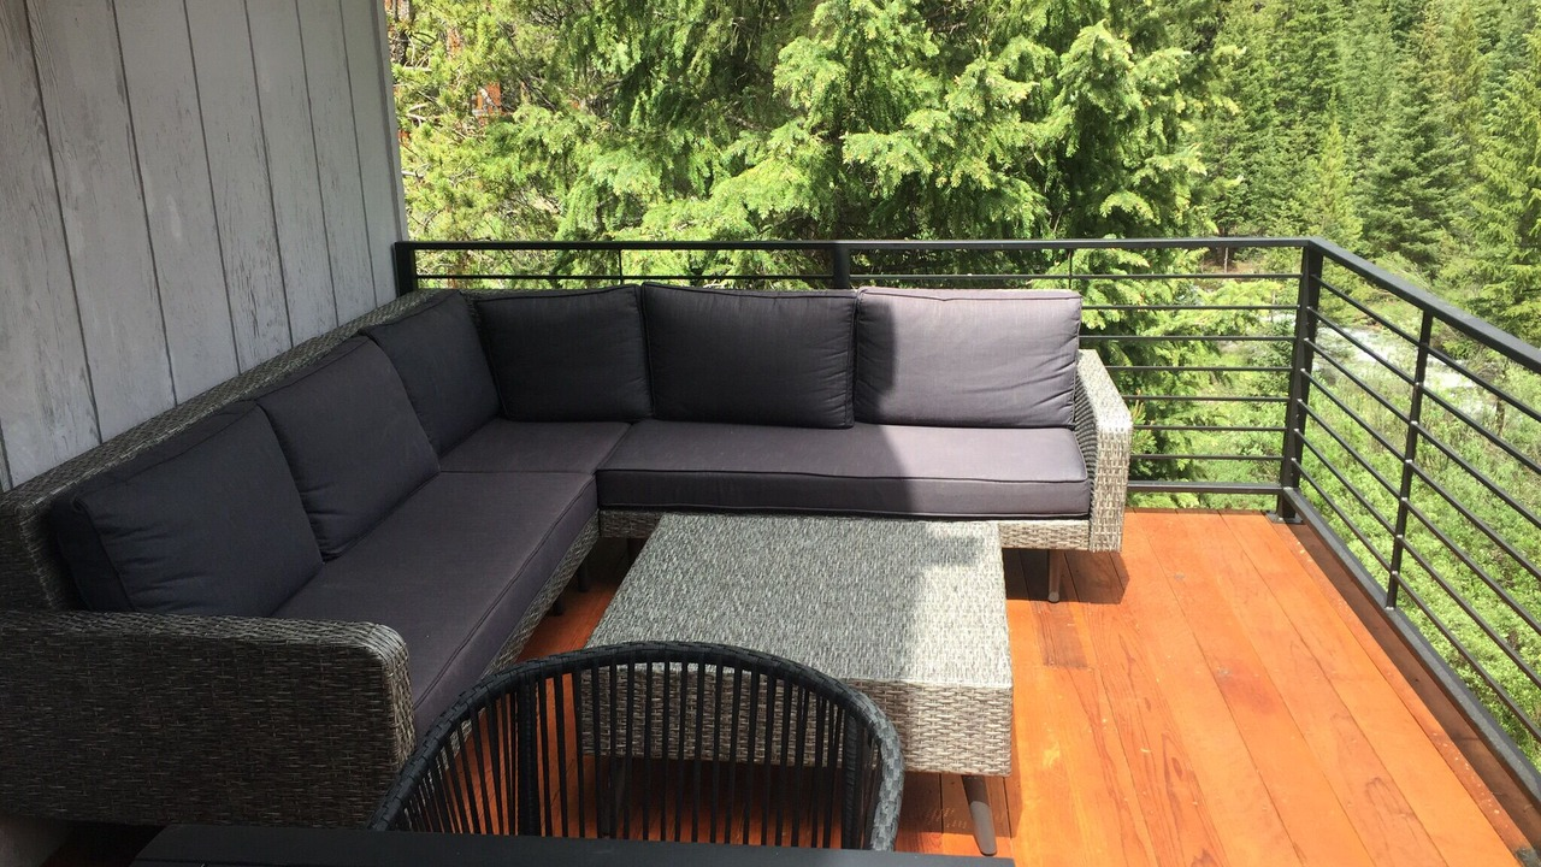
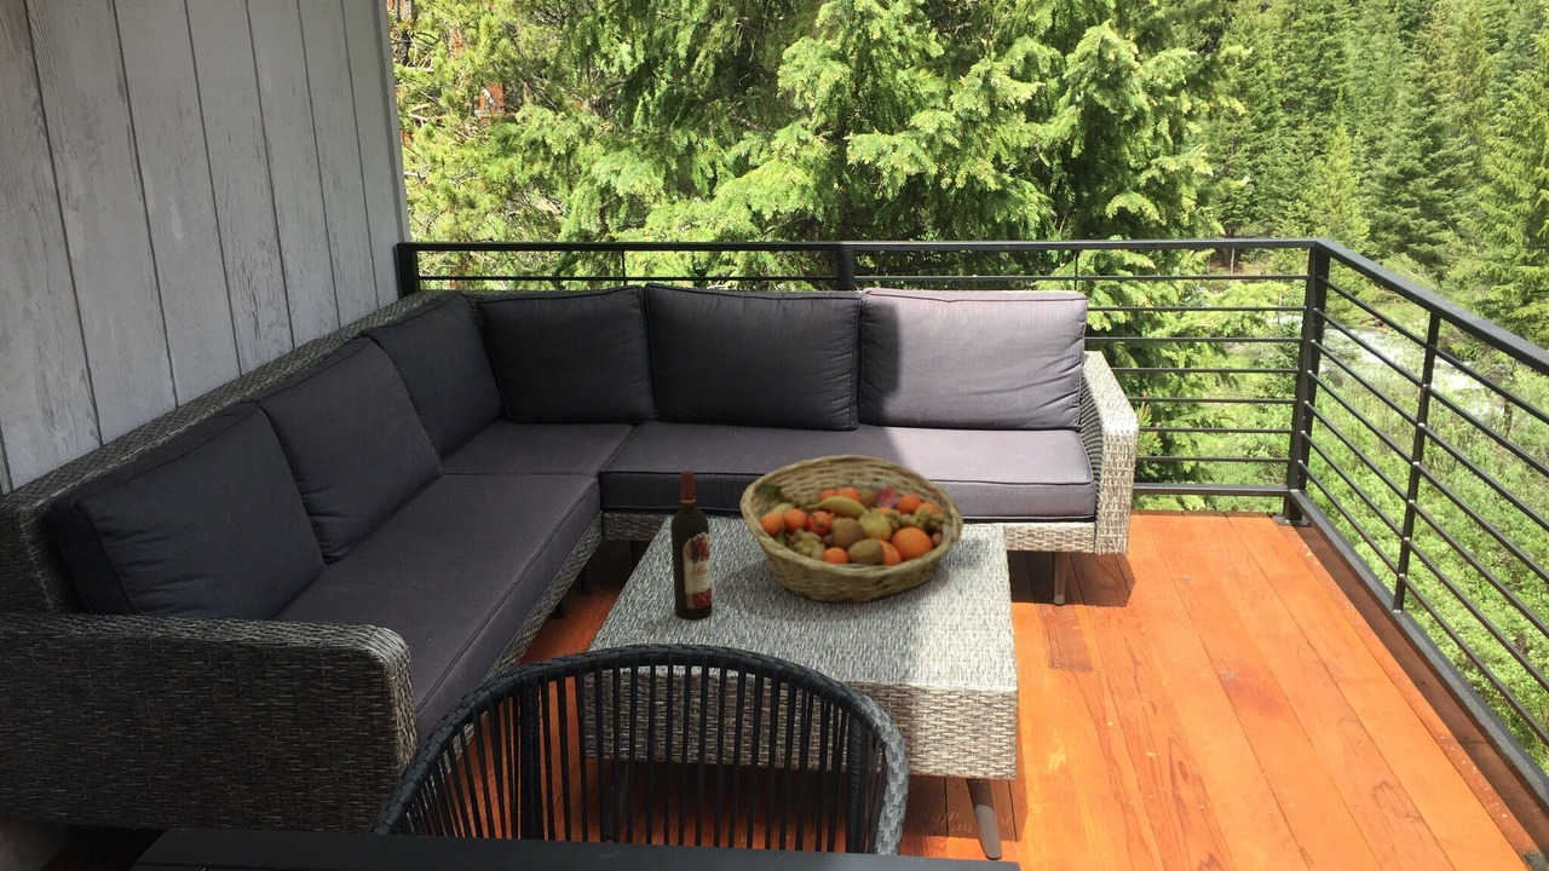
+ fruit basket [739,454,966,605]
+ wine bottle [669,469,714,621]
